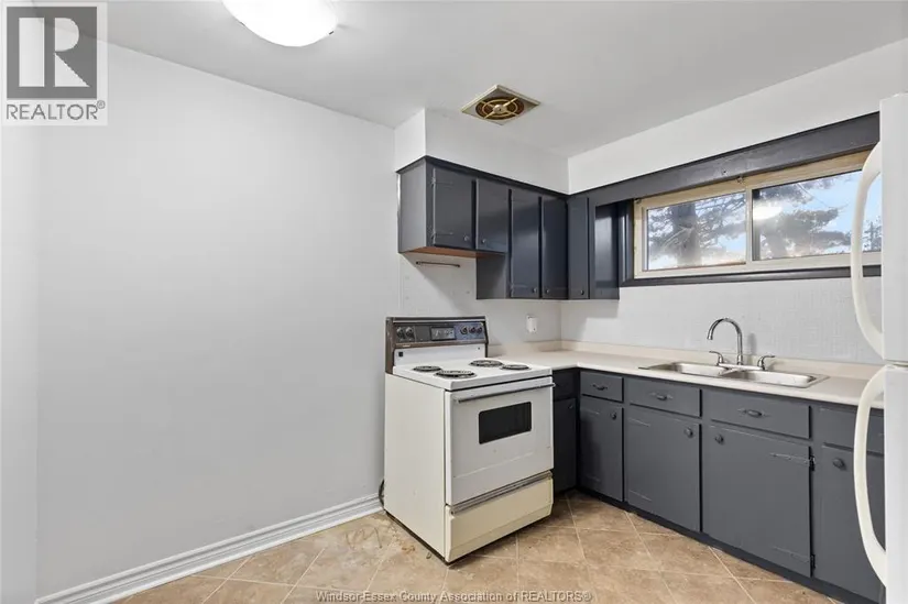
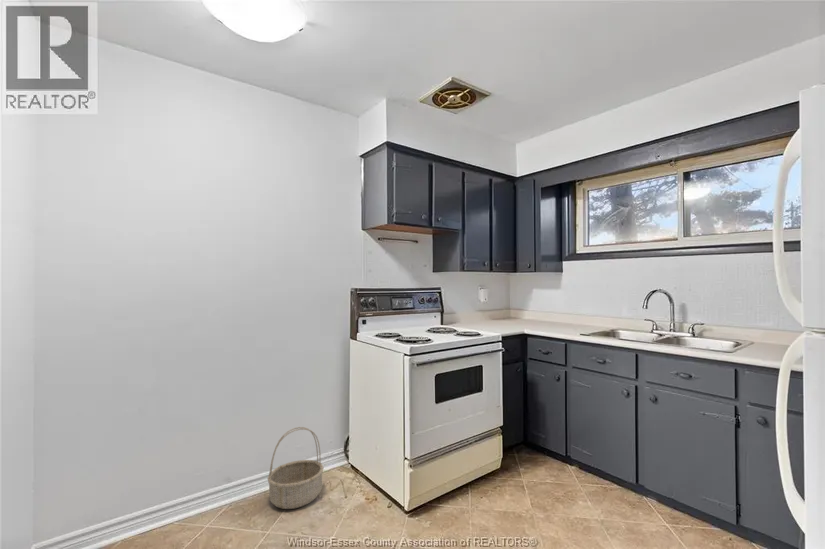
+ basket [266,426,325,510]
